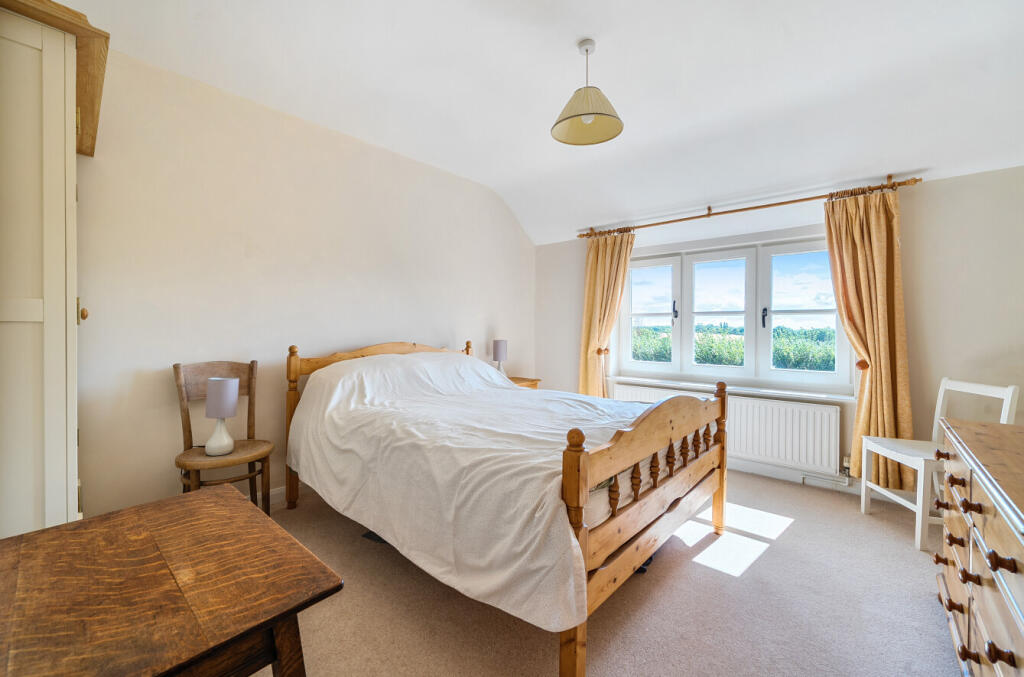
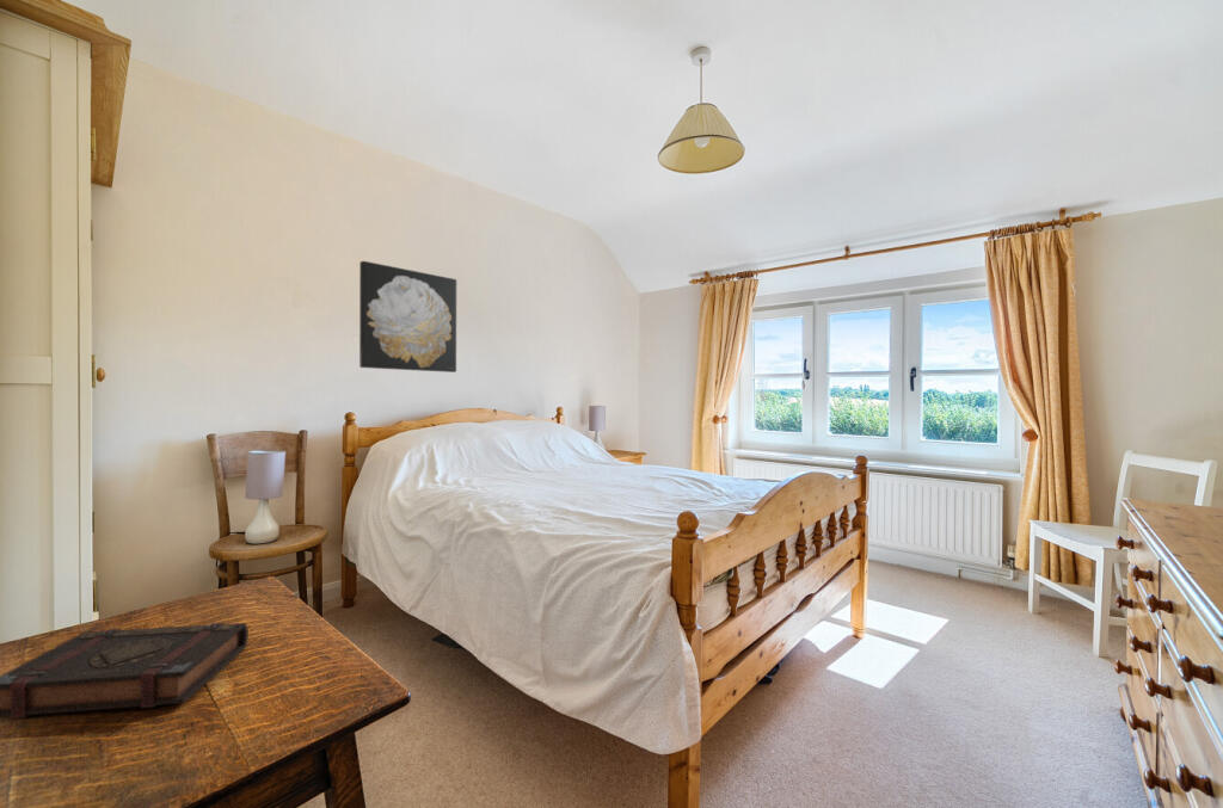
+ wall art [358,260,457,374]
+ book [0,622,250,720]
